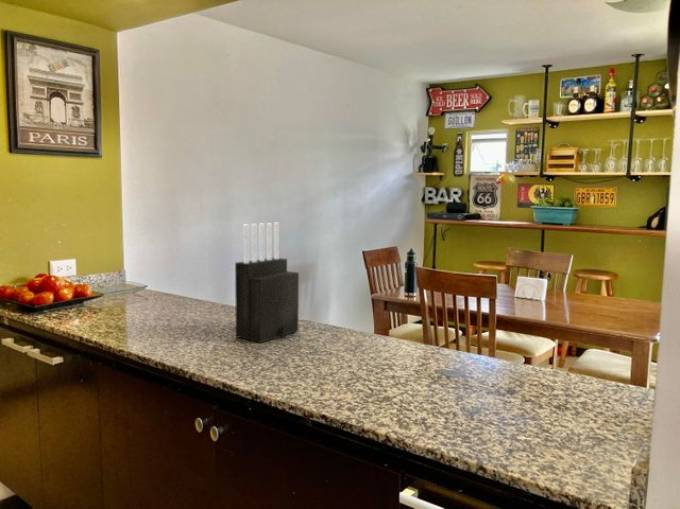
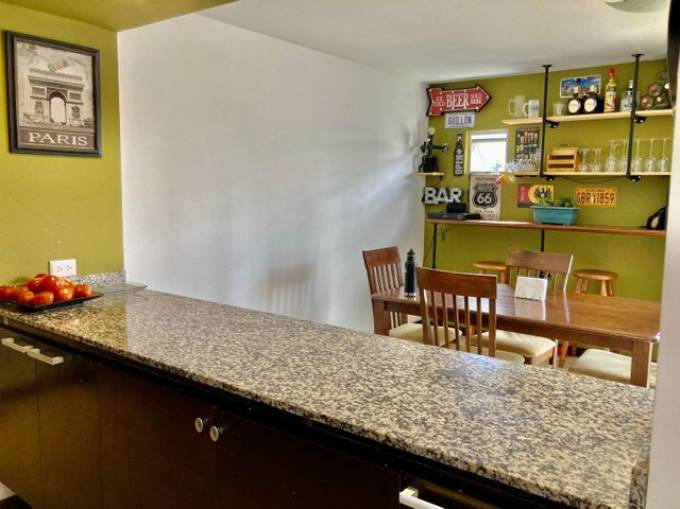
- knife block [234,222,300,344]
